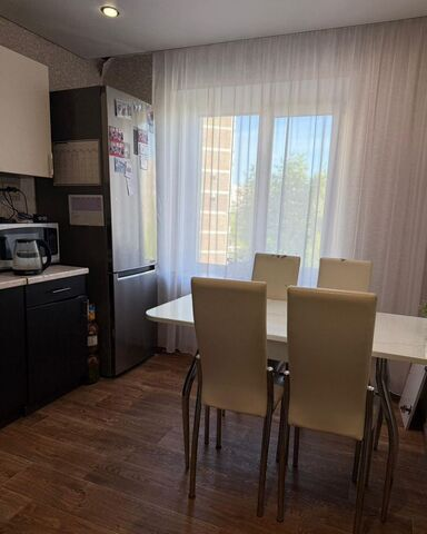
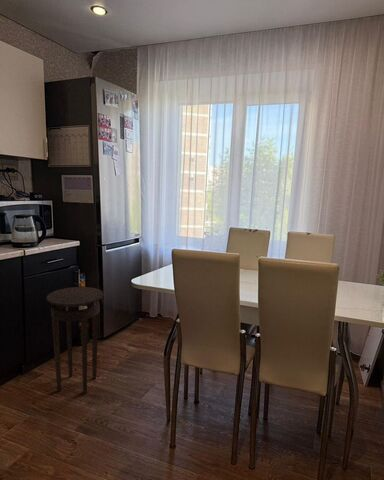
+ stool [45,286,104,395]
